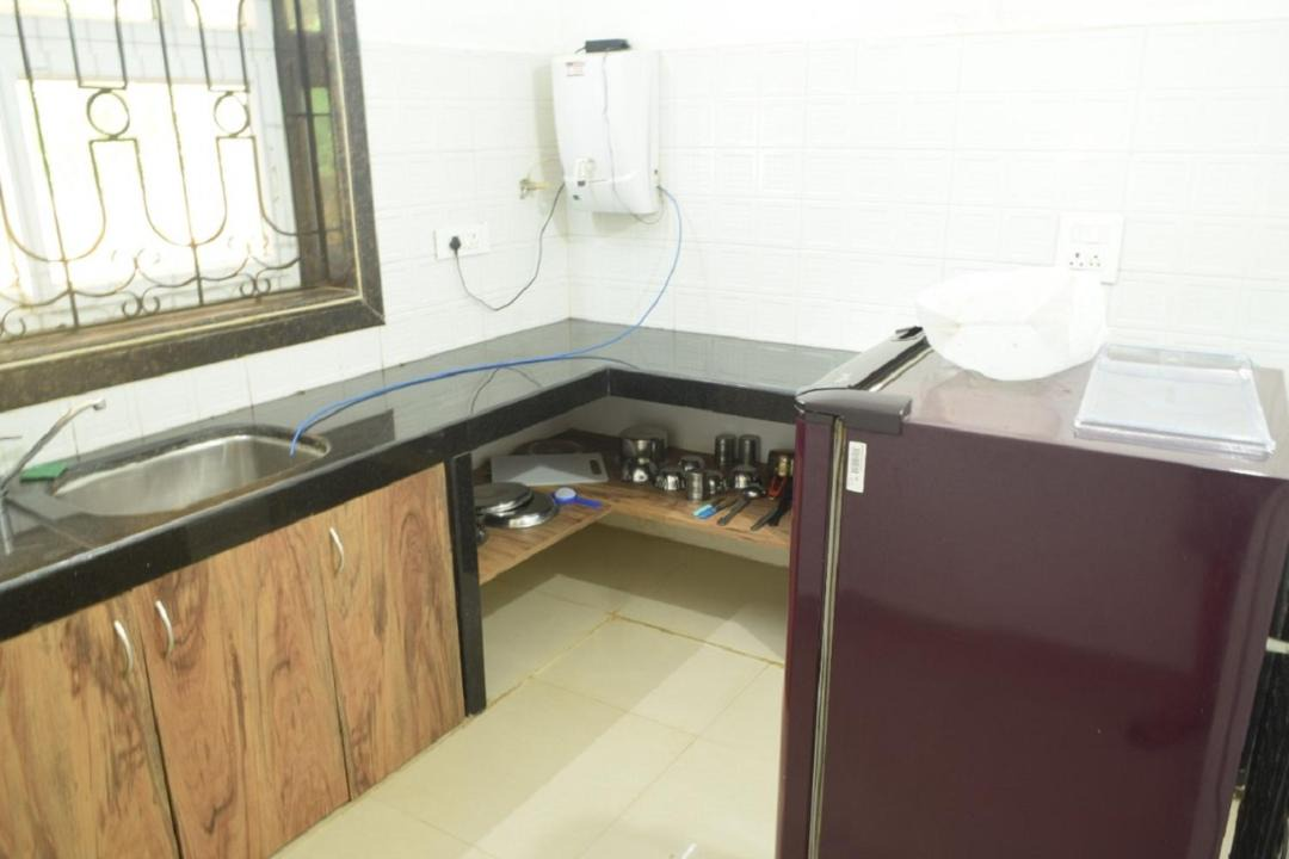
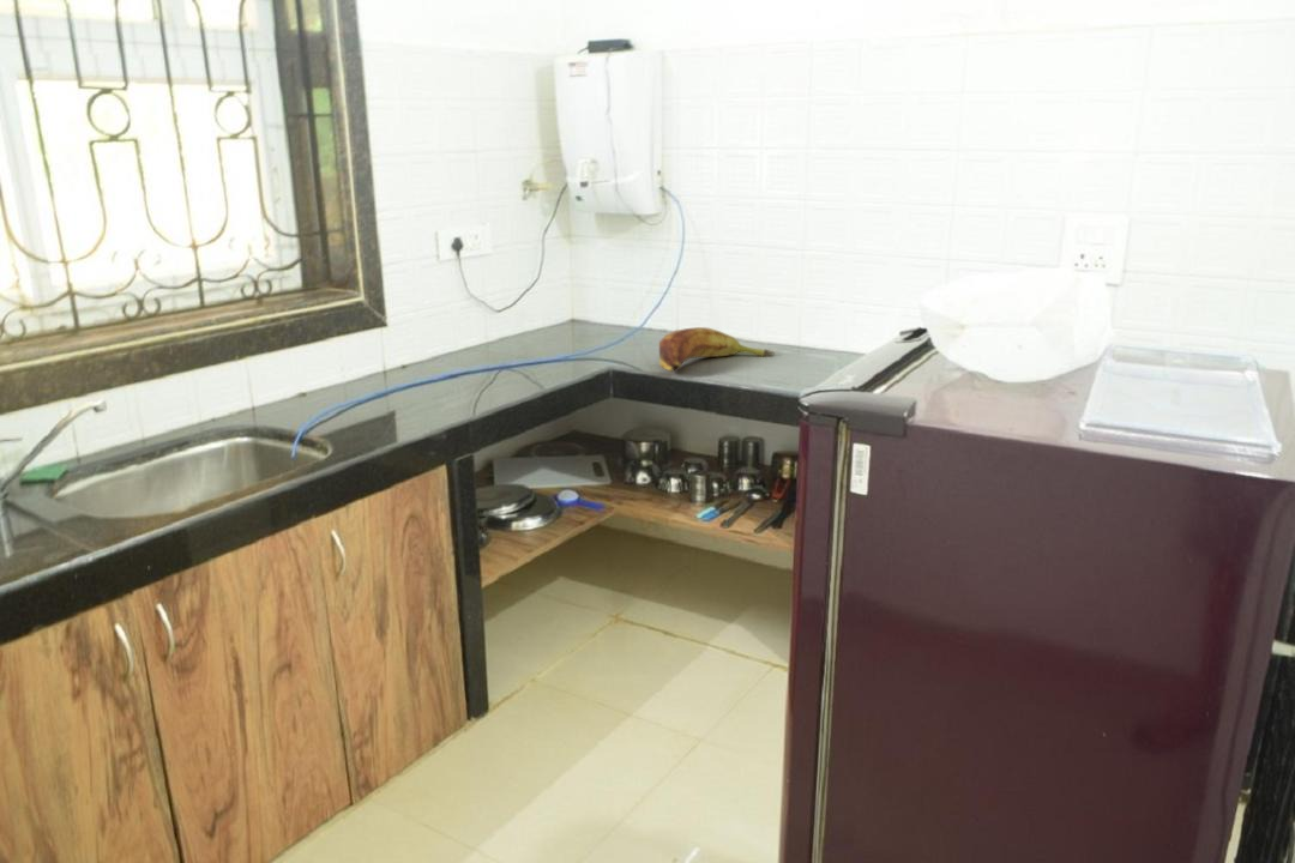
+ banana [658,326,776,373]
